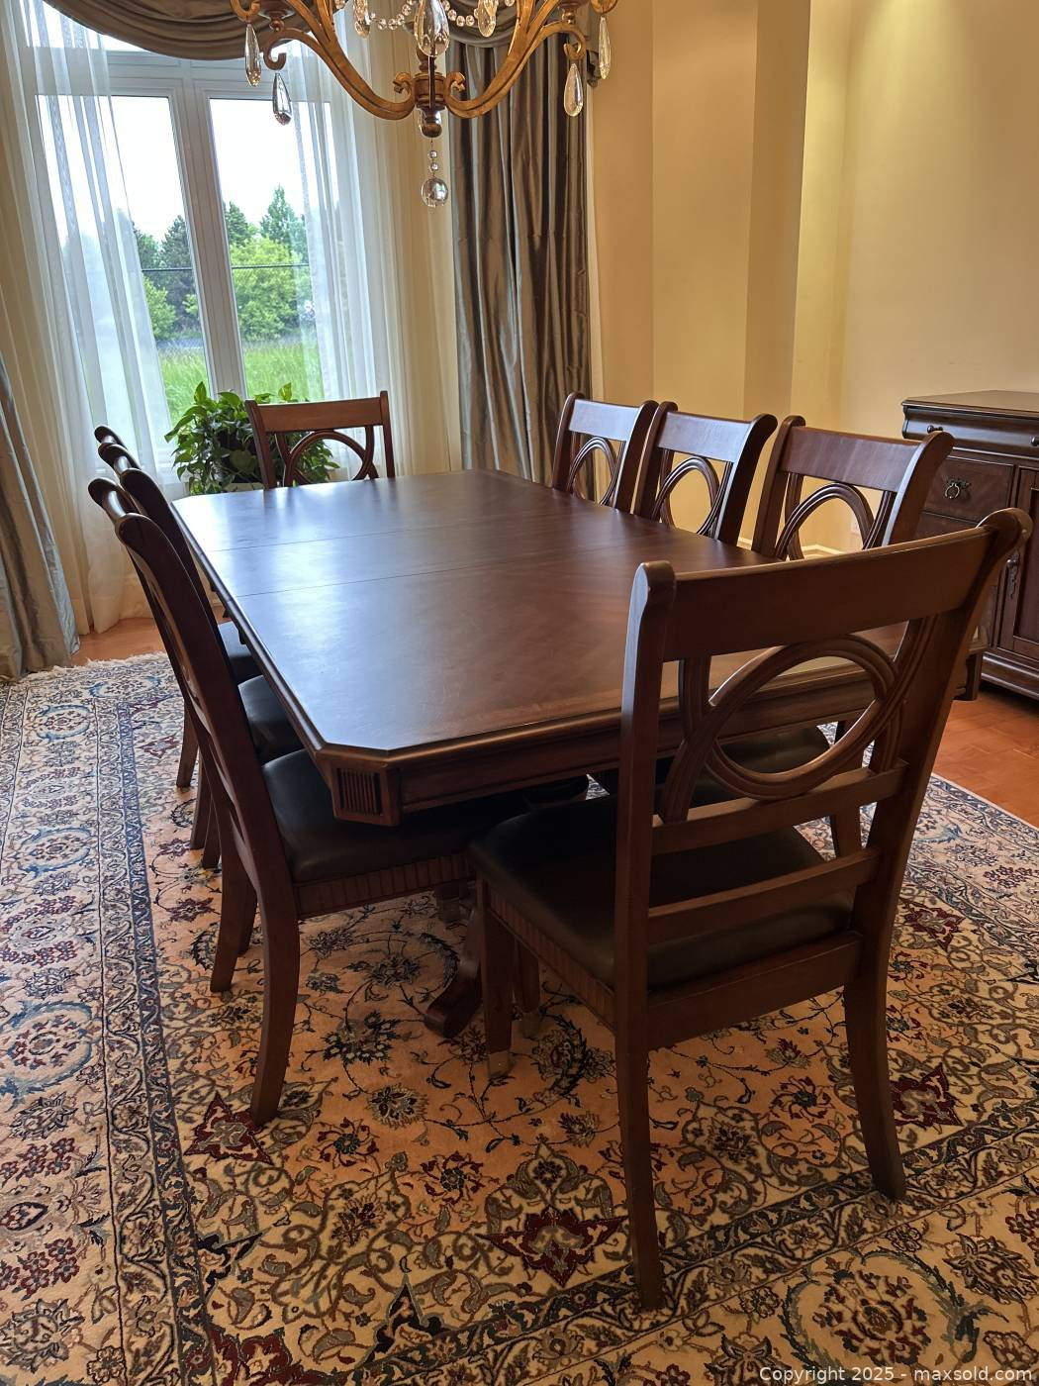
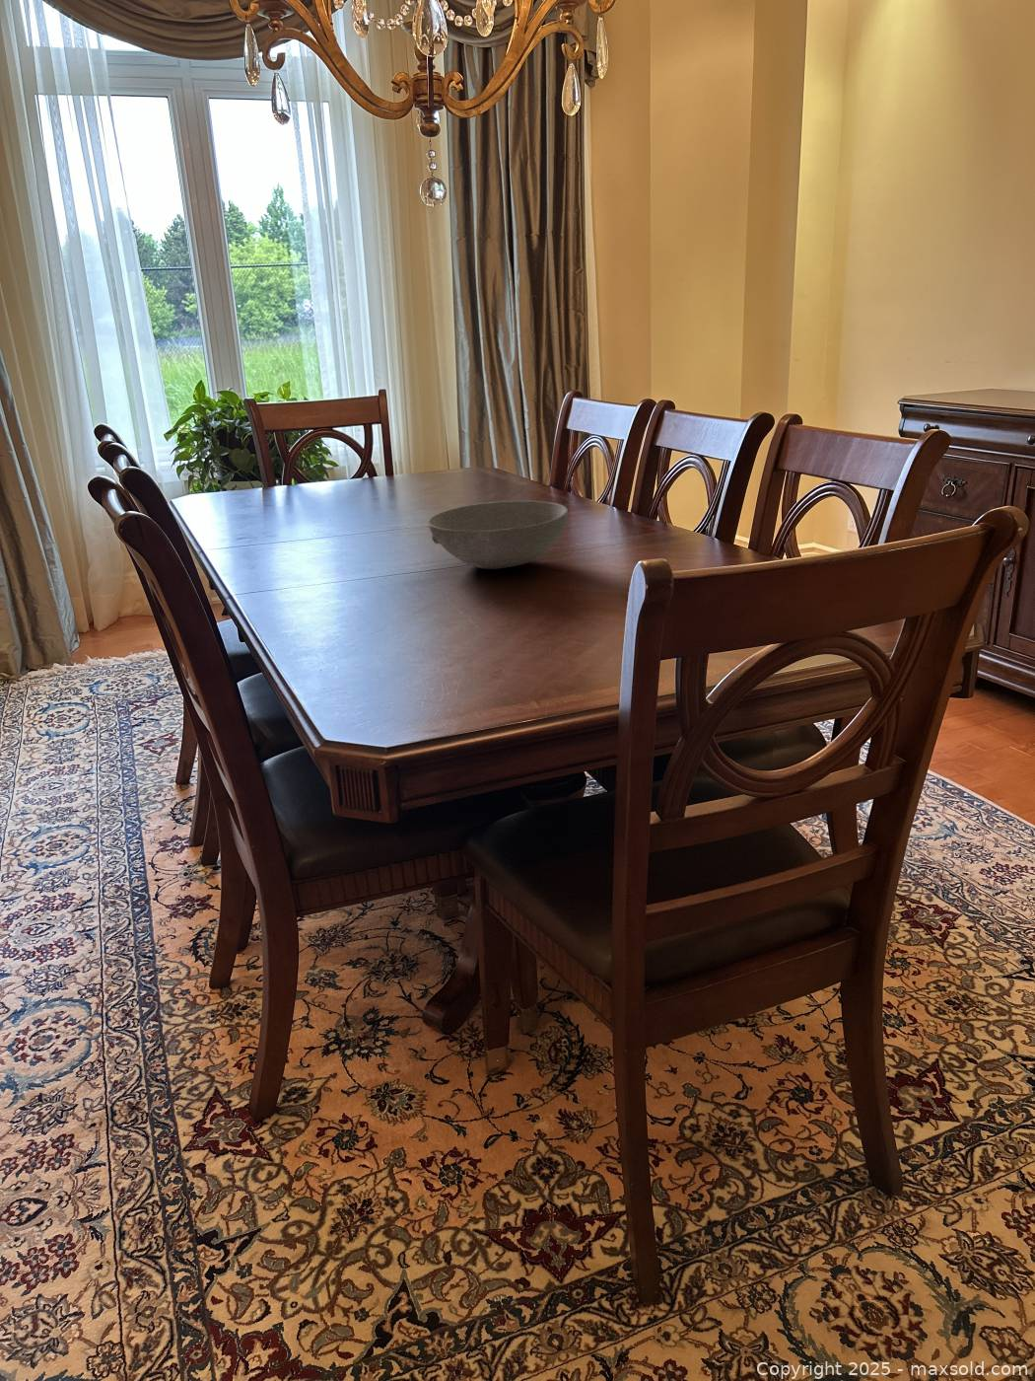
+ bowl [426,500,569,570]
